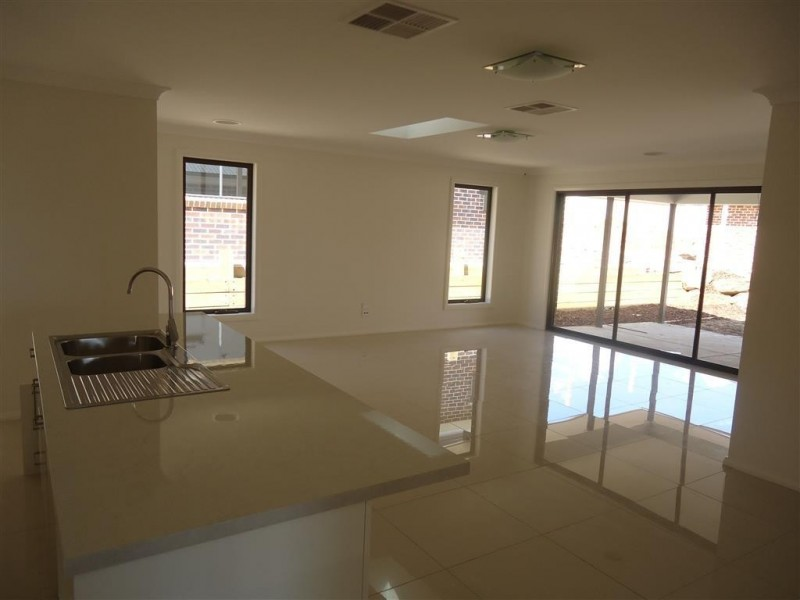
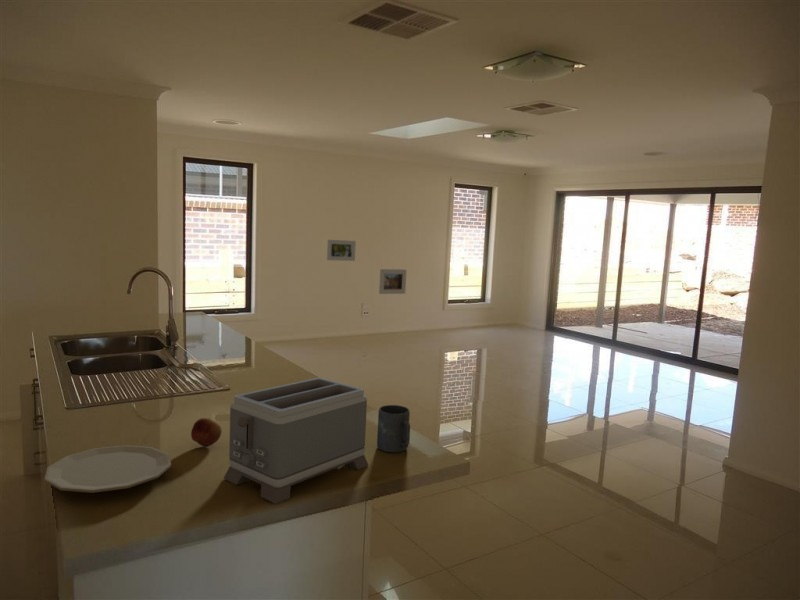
+ plate [43,444,172,494]
+ mug [376,404,411,453]
+ toaster [223,377,369,505]
+ apple [190,417,223,448]
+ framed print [378,268,407,295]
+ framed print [326,239,357,262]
